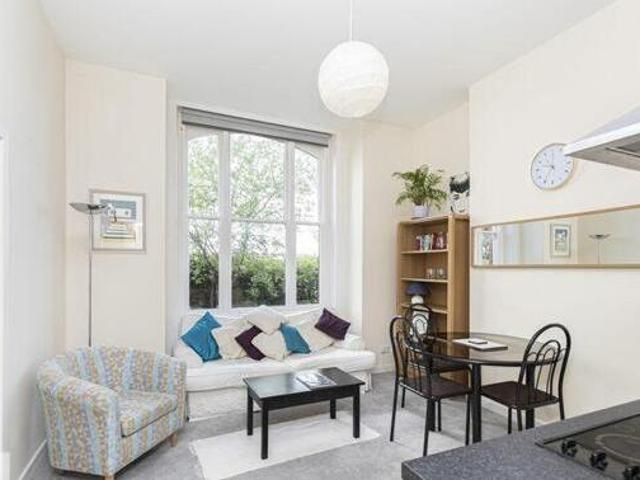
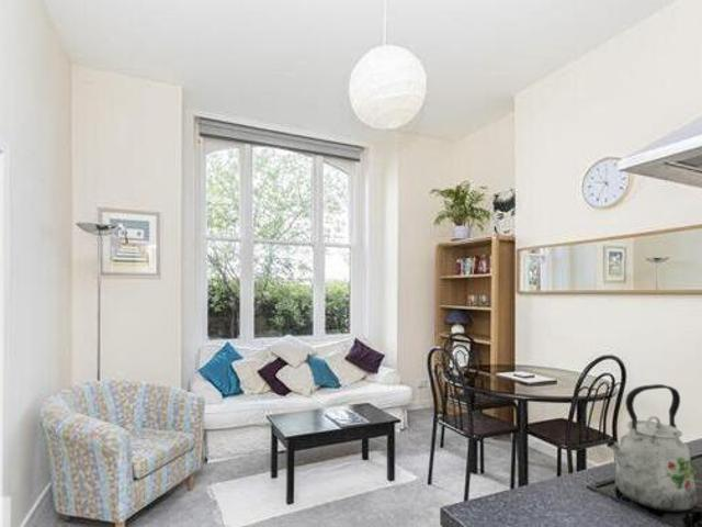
+ kettle [605,383,698,513]
